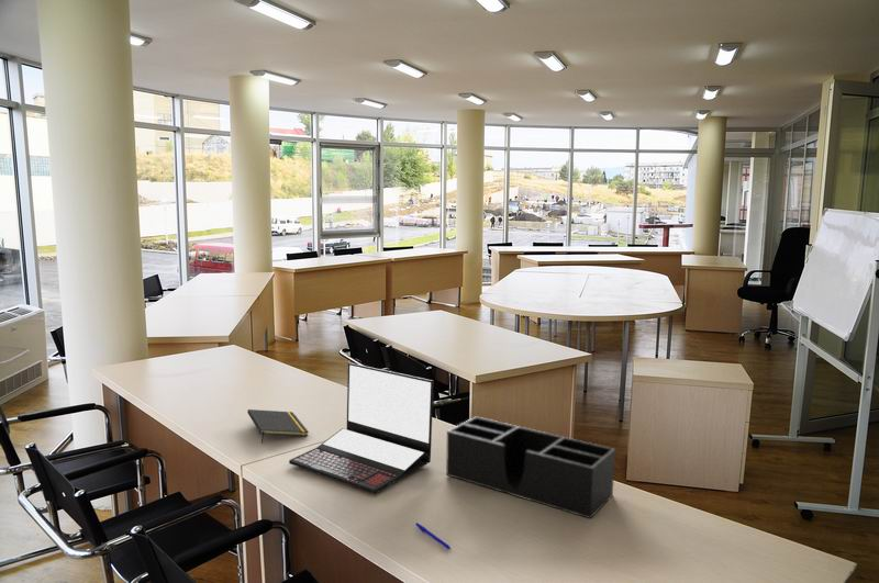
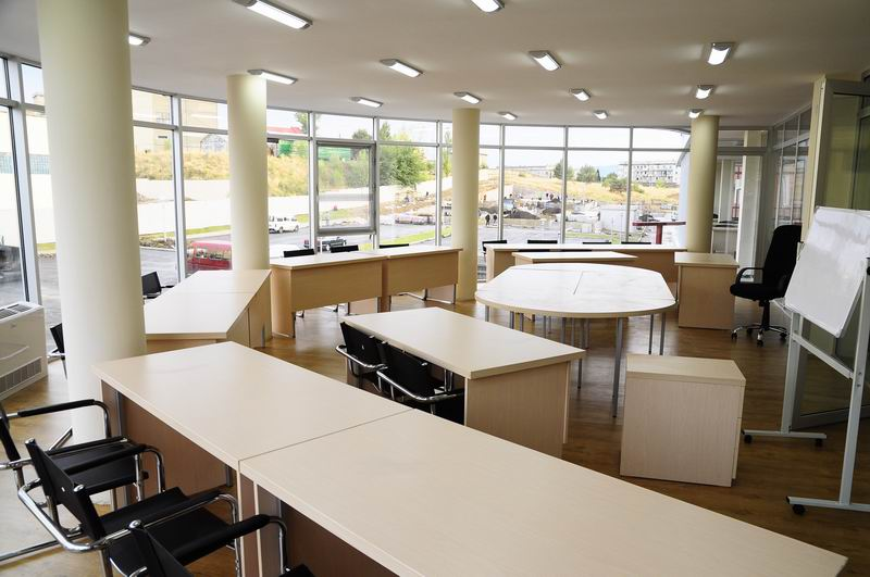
- laptop [288,362,434,495]
- pen [414,522,453,551]
- notepad [246,408,310,445]
- desk organizer [445,415,616,519]
